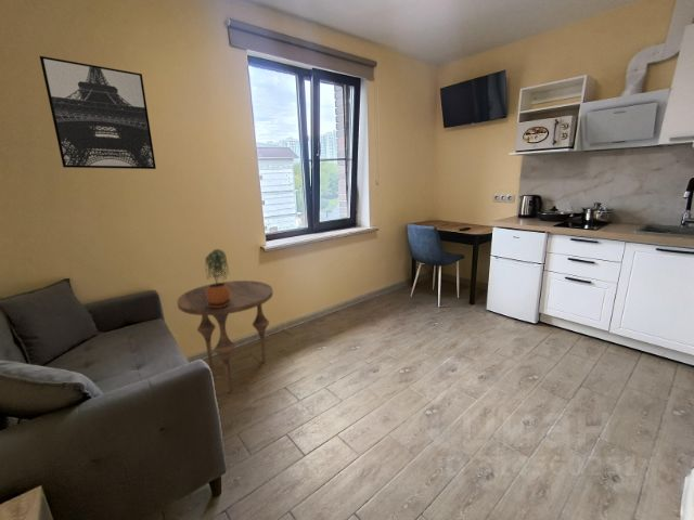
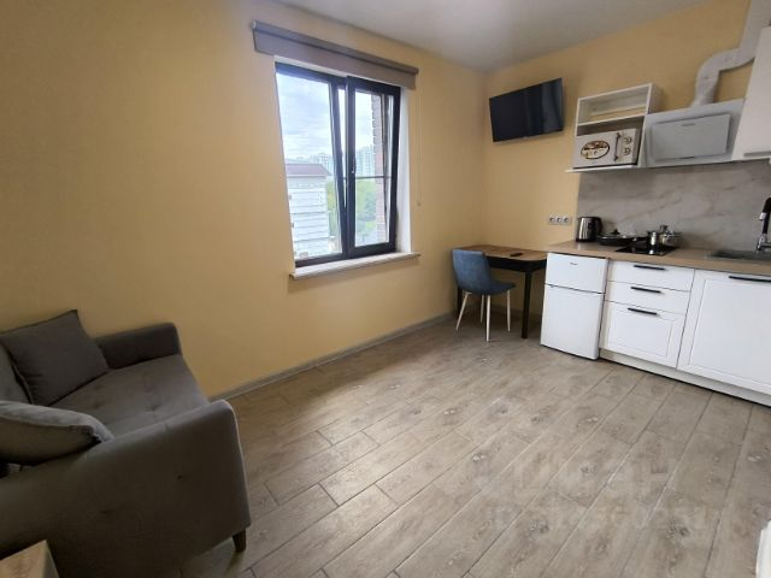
- side table [177,280,273,393]
- wall art [39,55,157,170]
- potted plant [204,248,231,308]
